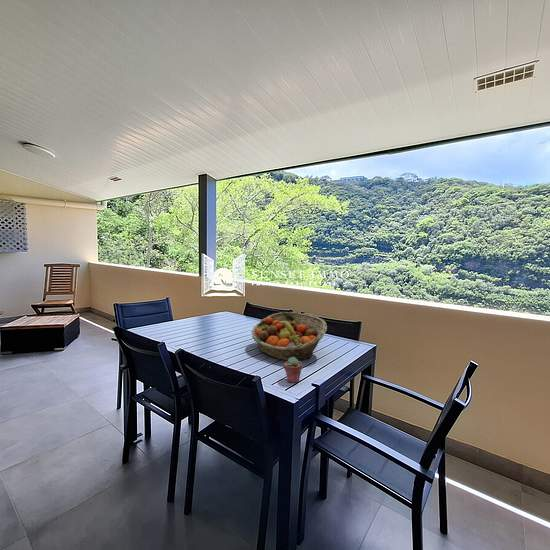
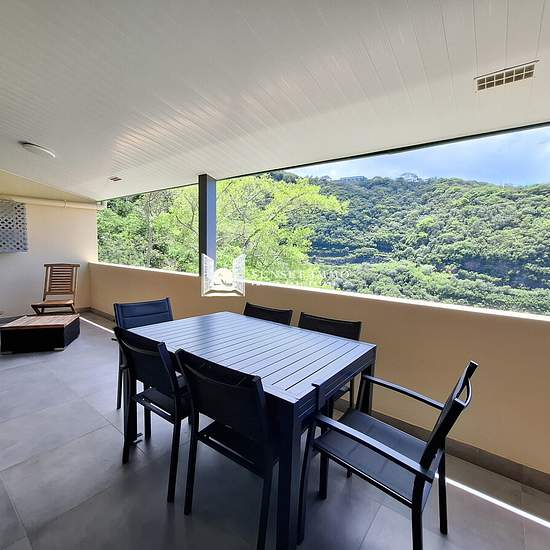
- fruit basket [251,311,328,362]
- potted succulent [283,357,303,384]
